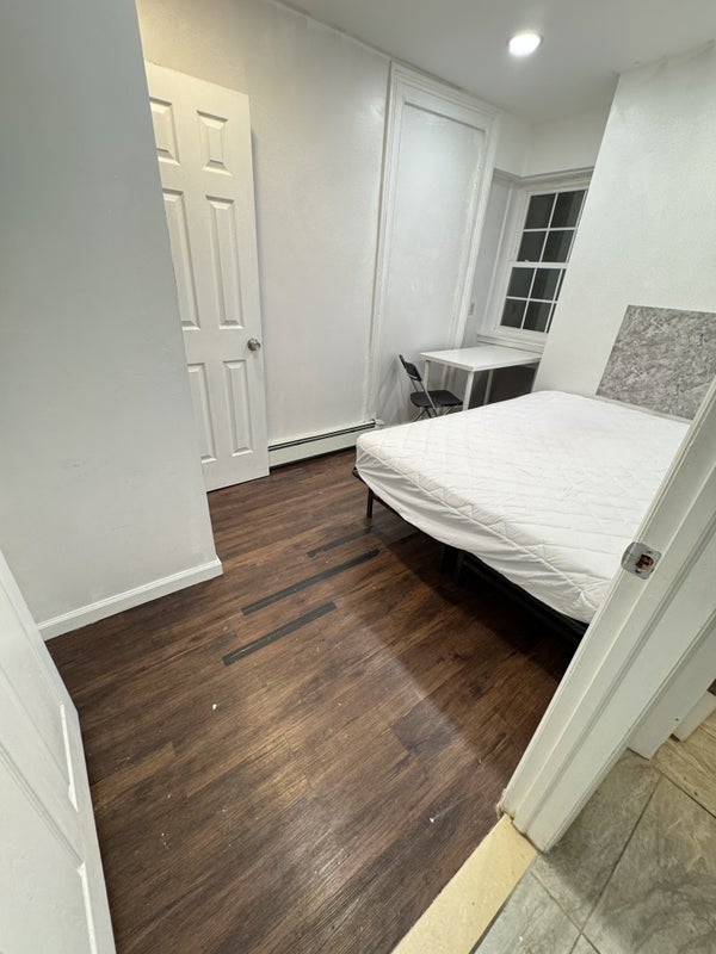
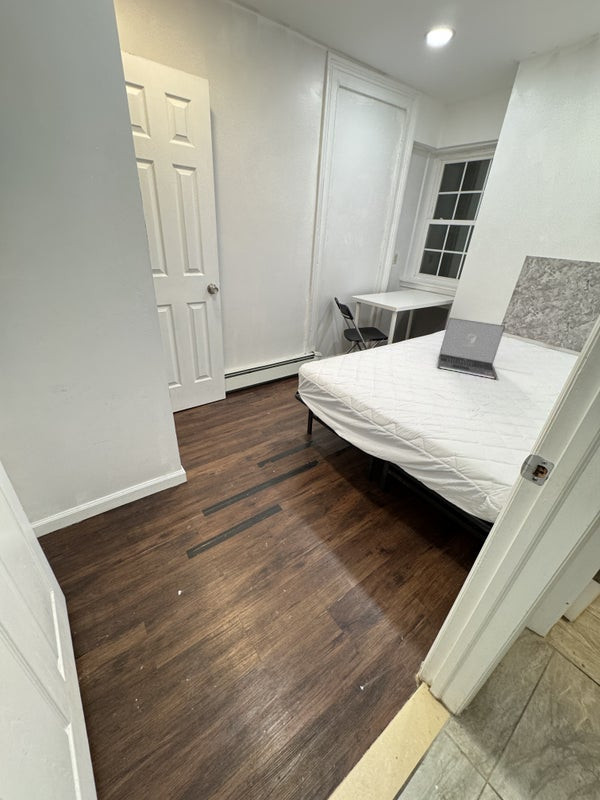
+ laptop [436,317,506,380]
